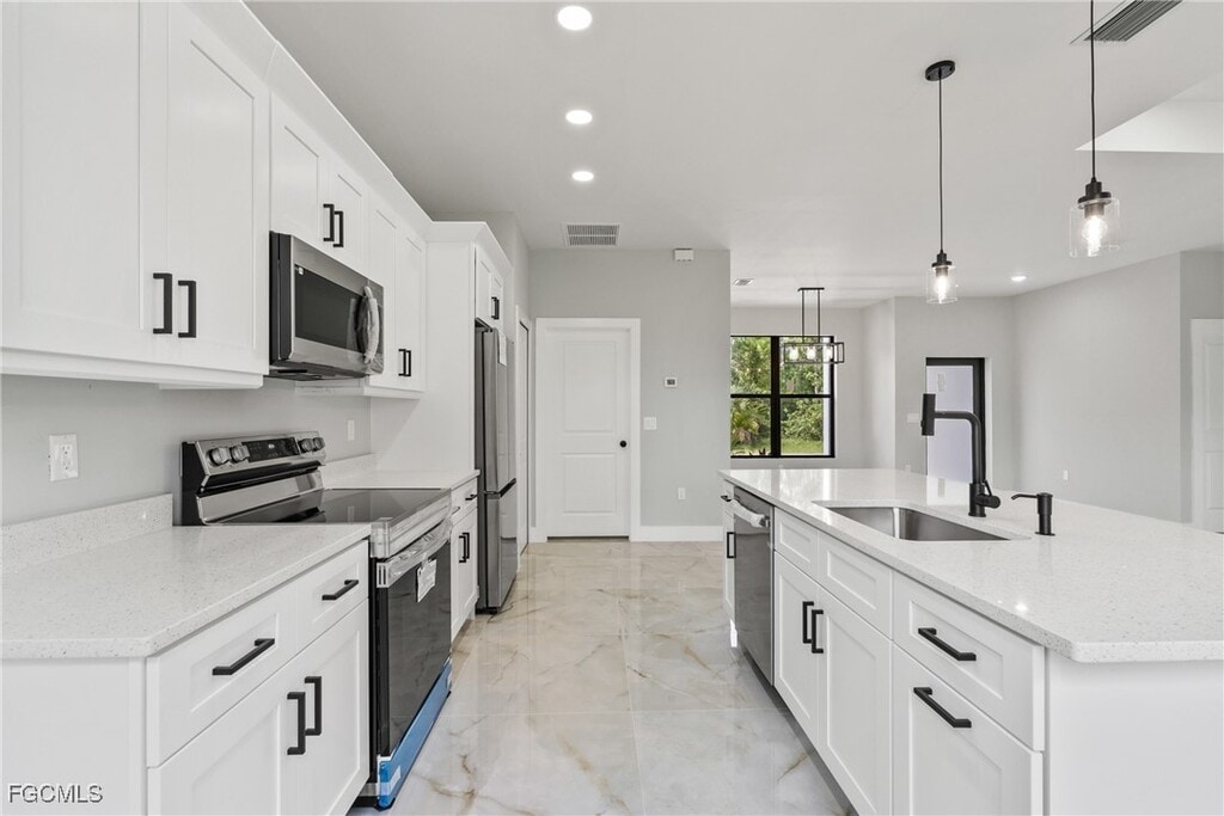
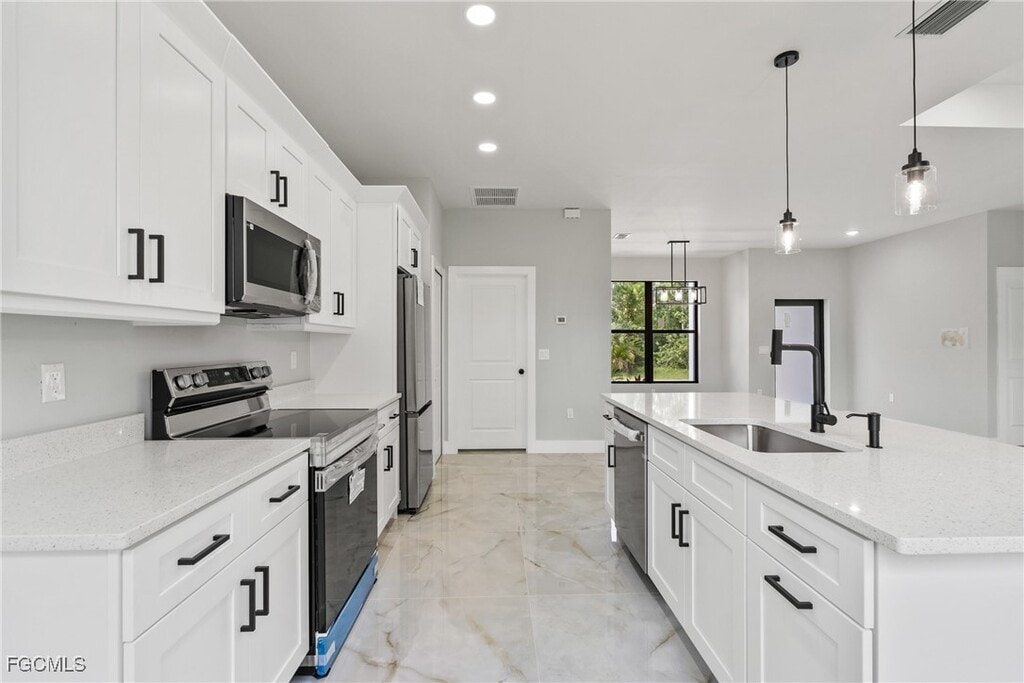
+ wall art [938,326,972,350]
